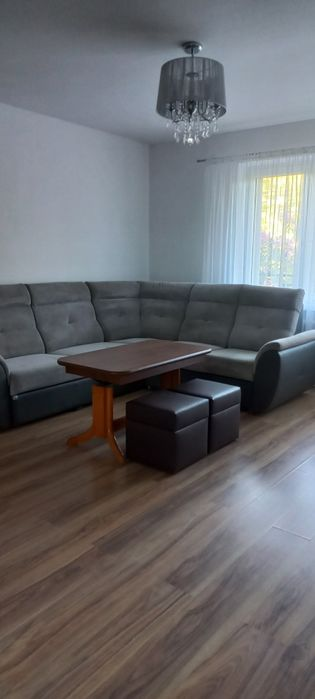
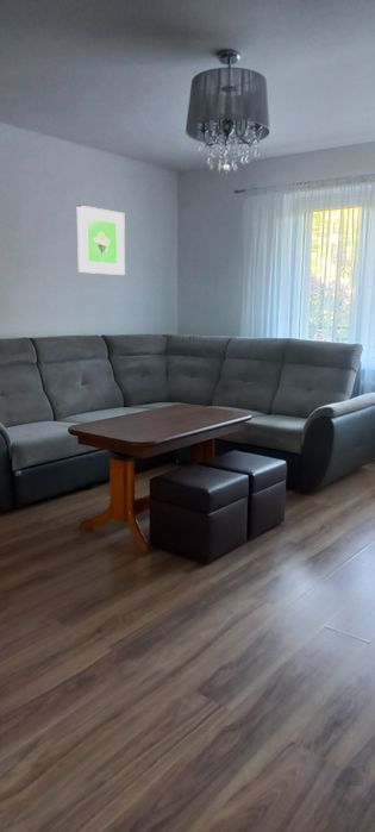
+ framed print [76,204,126,276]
